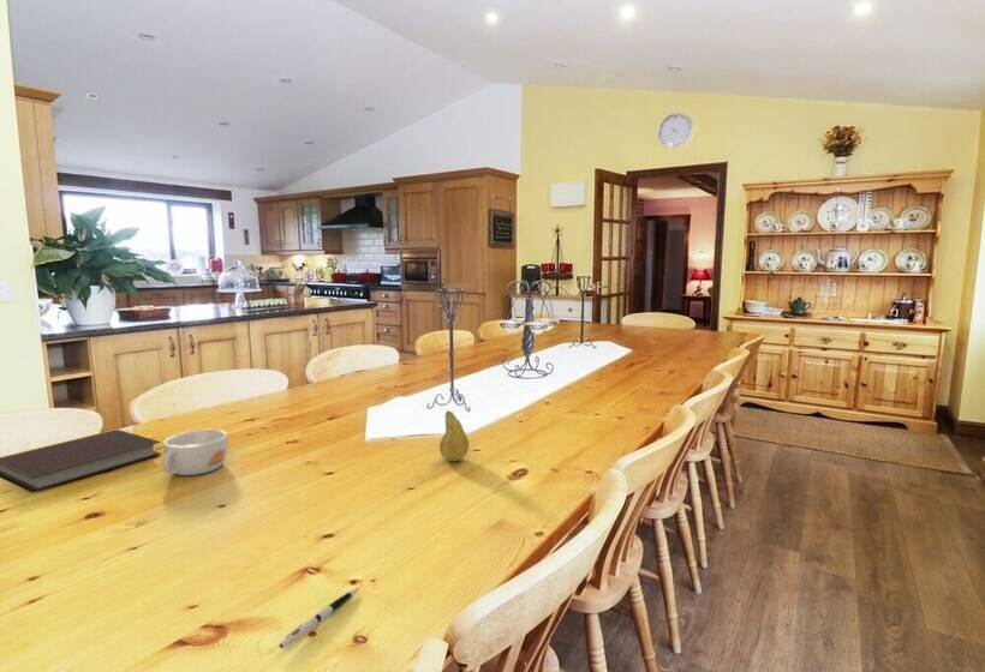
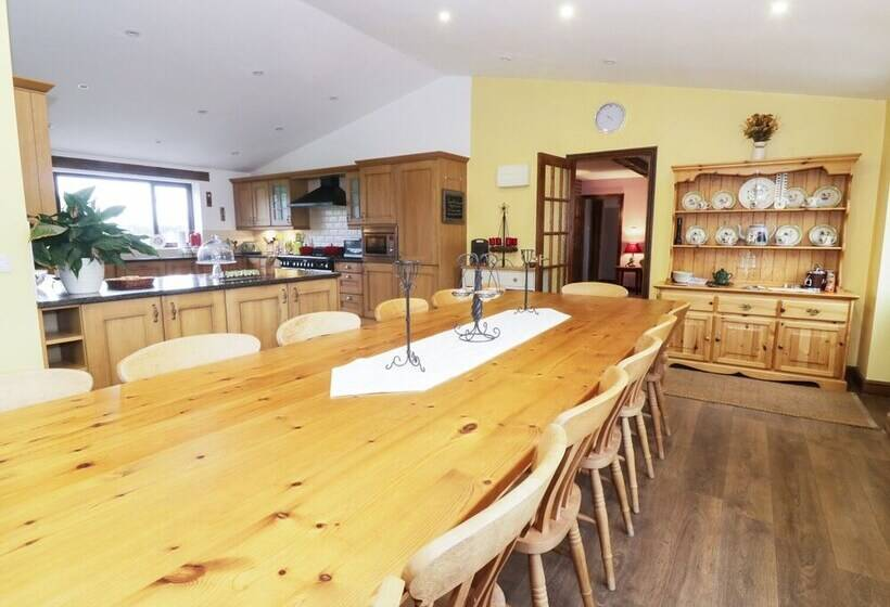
- pen [279,587,359,649]
- bowl [160,428,229,476]
- fruit [438,409,470,463]
- notebook [0,428,163,493]
